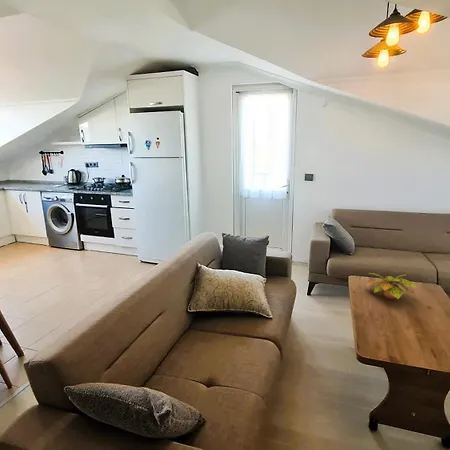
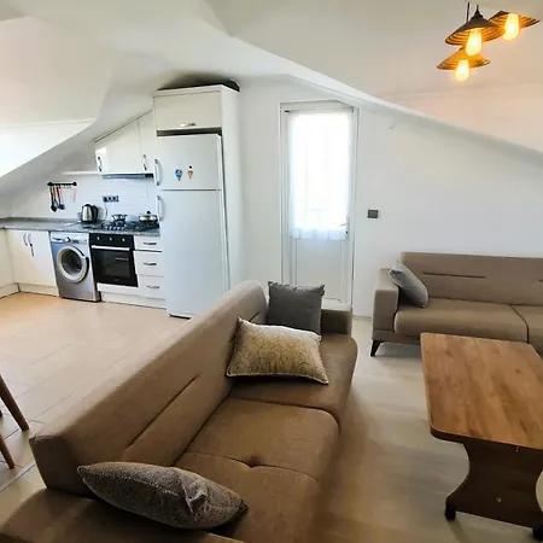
- plant [365,272,418,300]
